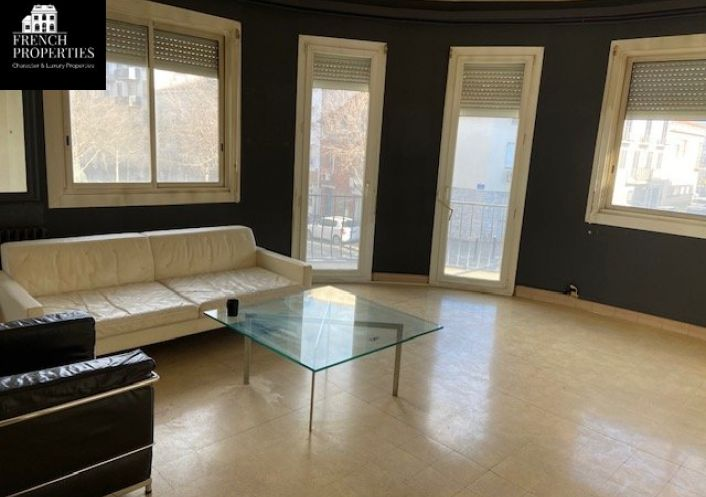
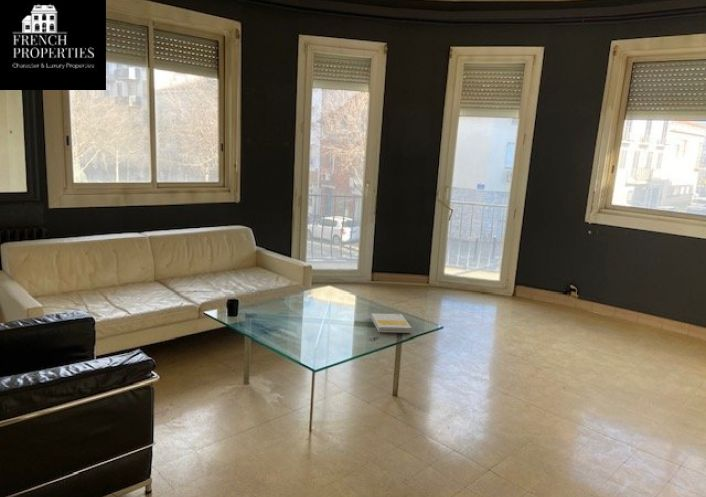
+ book [370,312,413,334]
